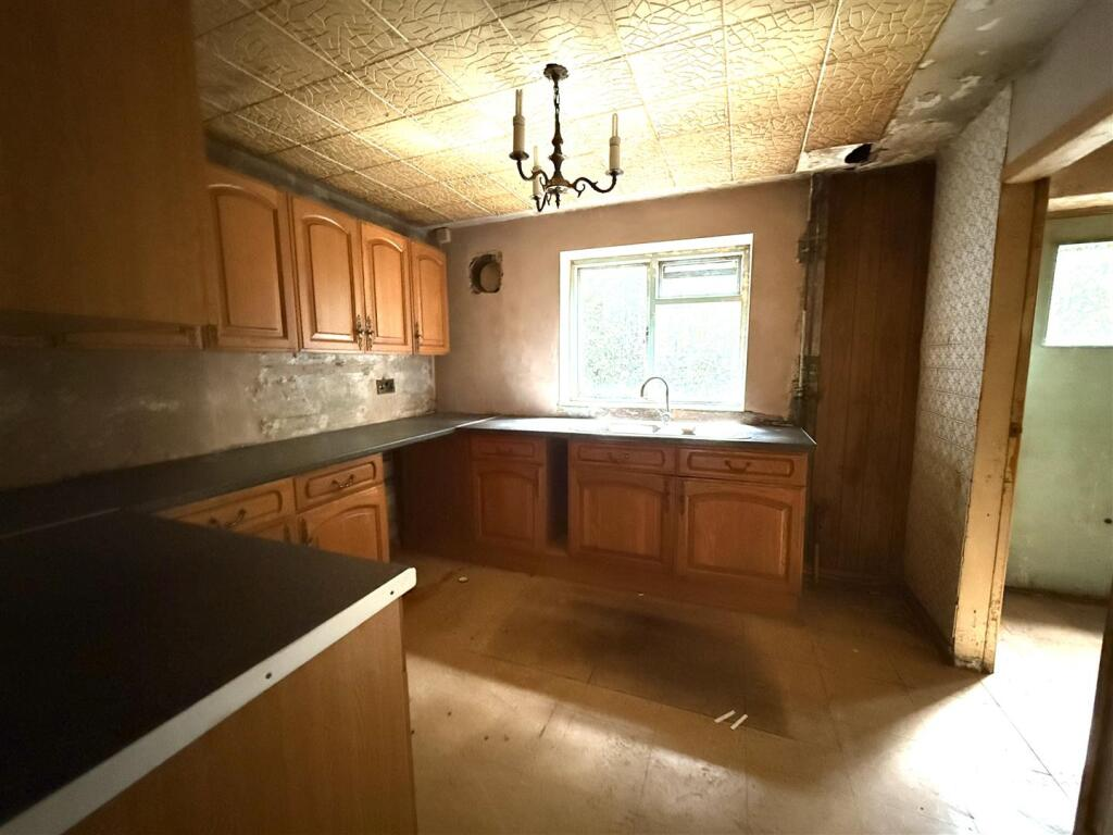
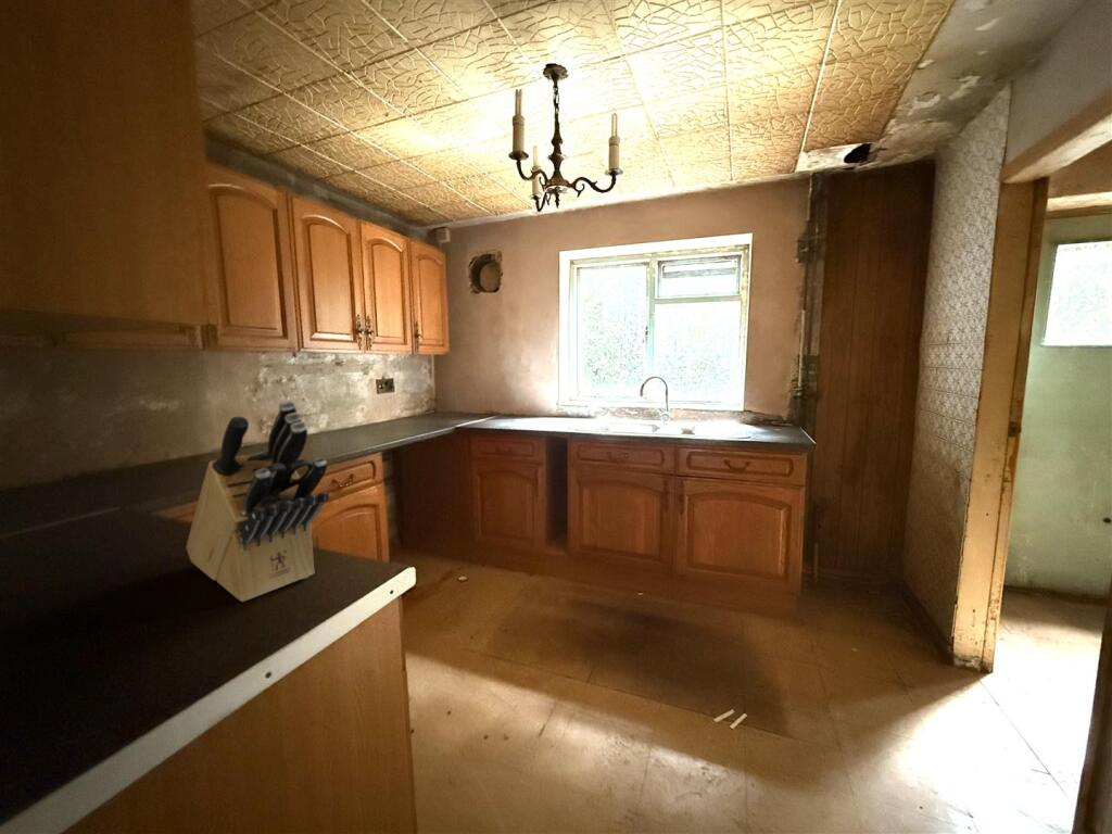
+ knife block [185,400,330,603]
